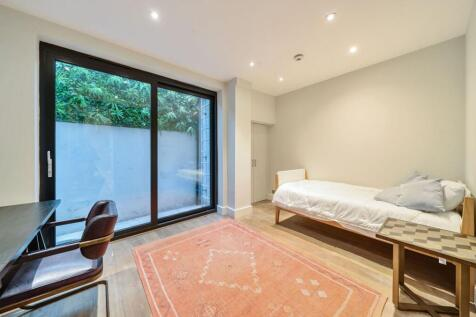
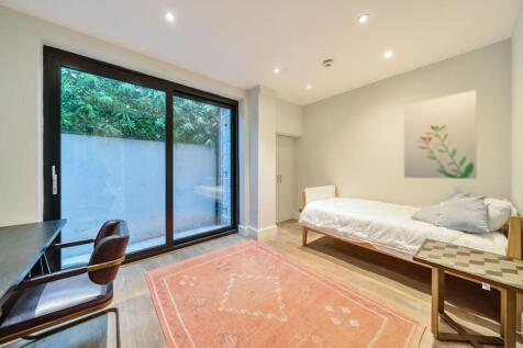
+ wall art [403,89,478,180]
